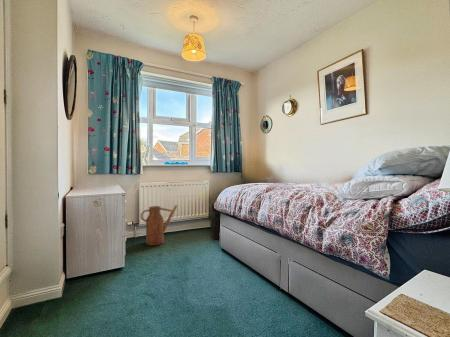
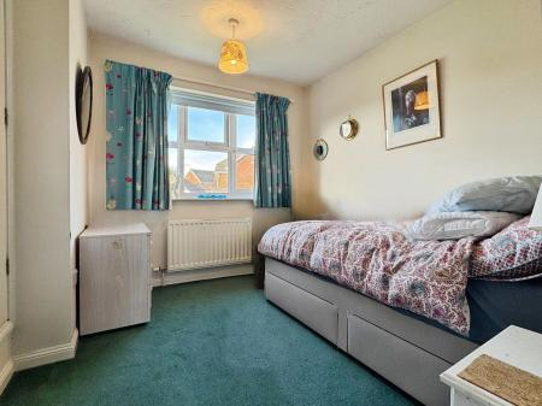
- watering can [140,204,178,247]
